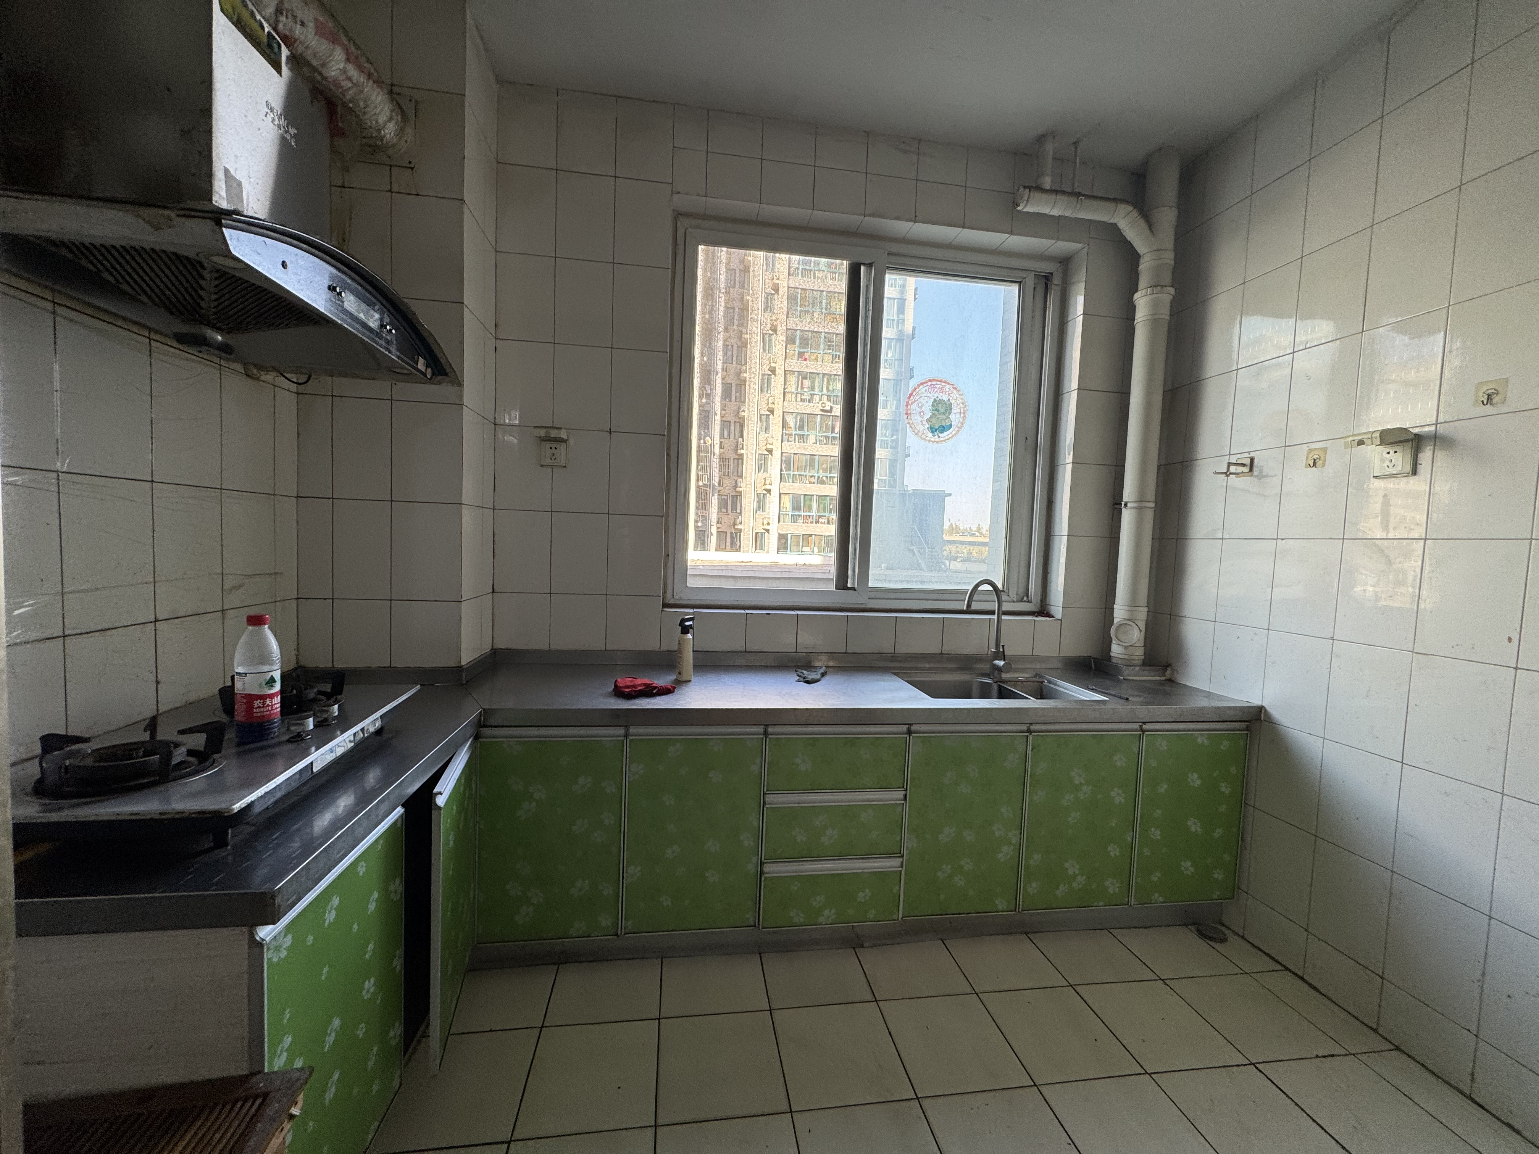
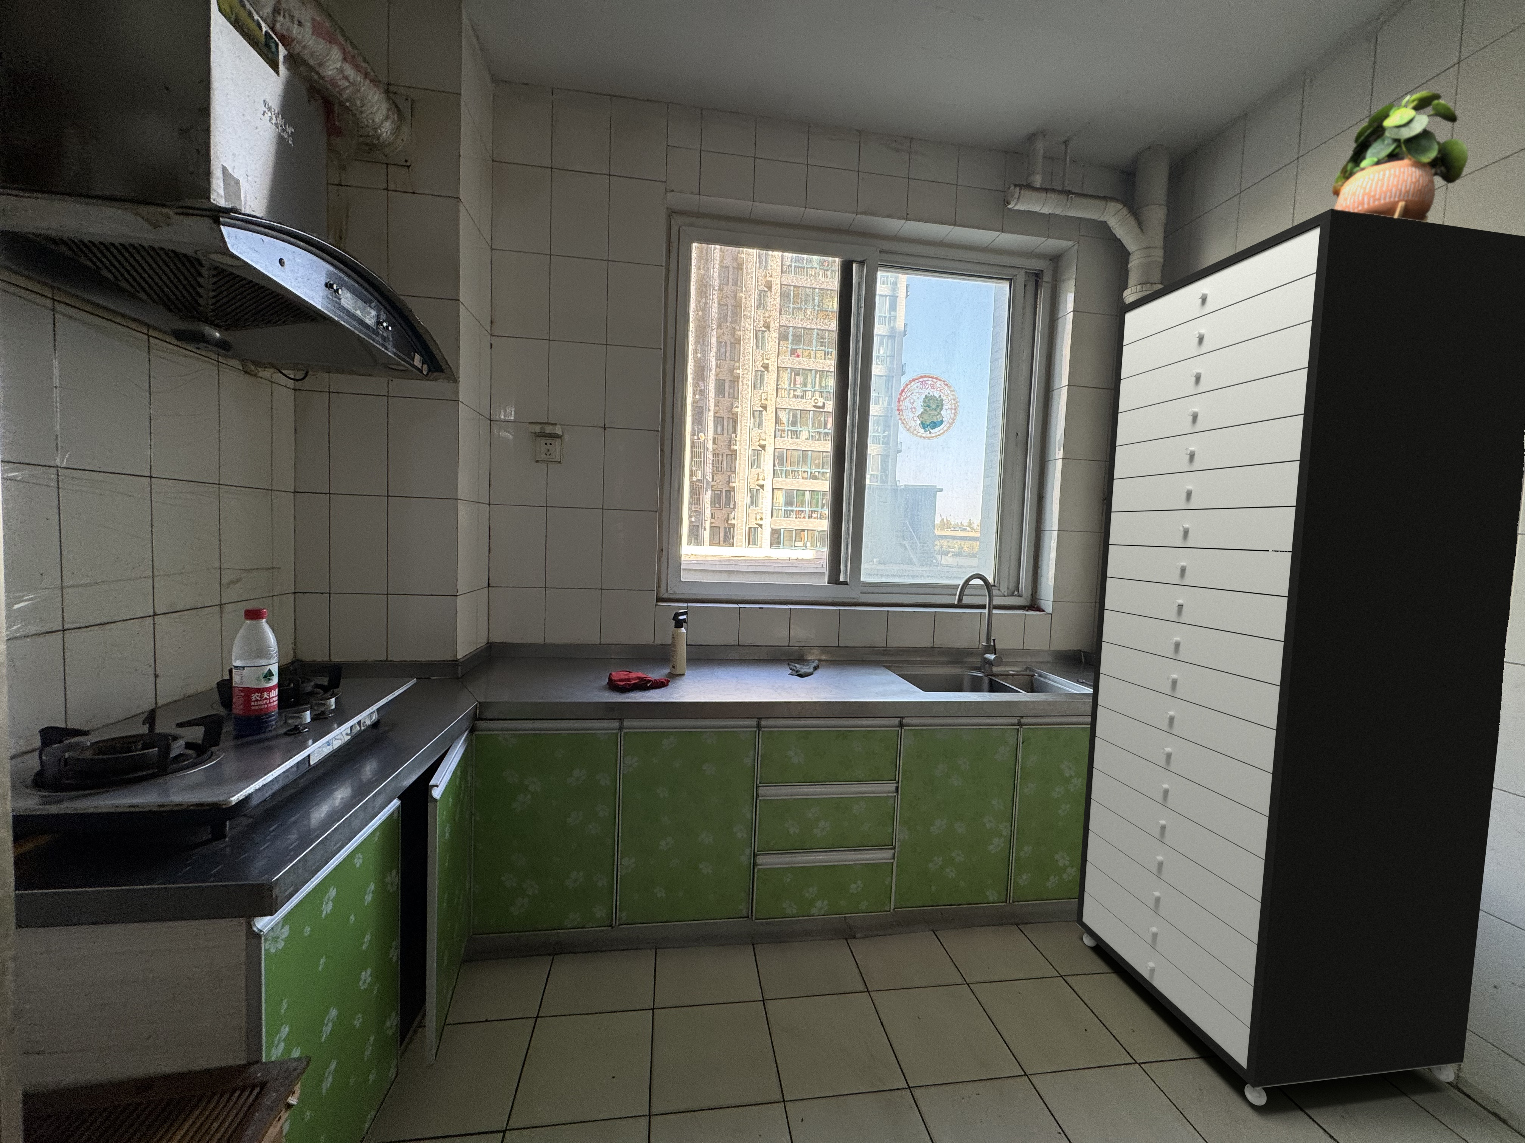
+ potted plant [1332,91,1469,222]
+ storage cabinet [1076,208,1525,1106]
